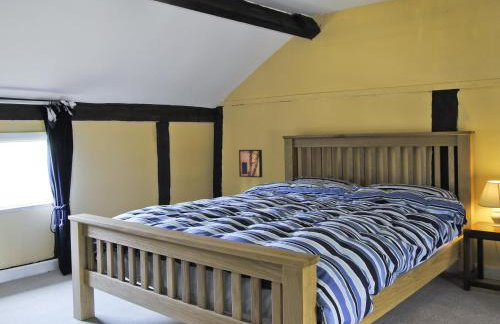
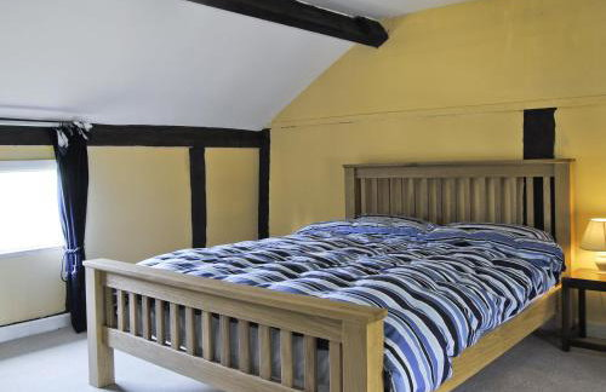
- wall art [238,149,263,178]
